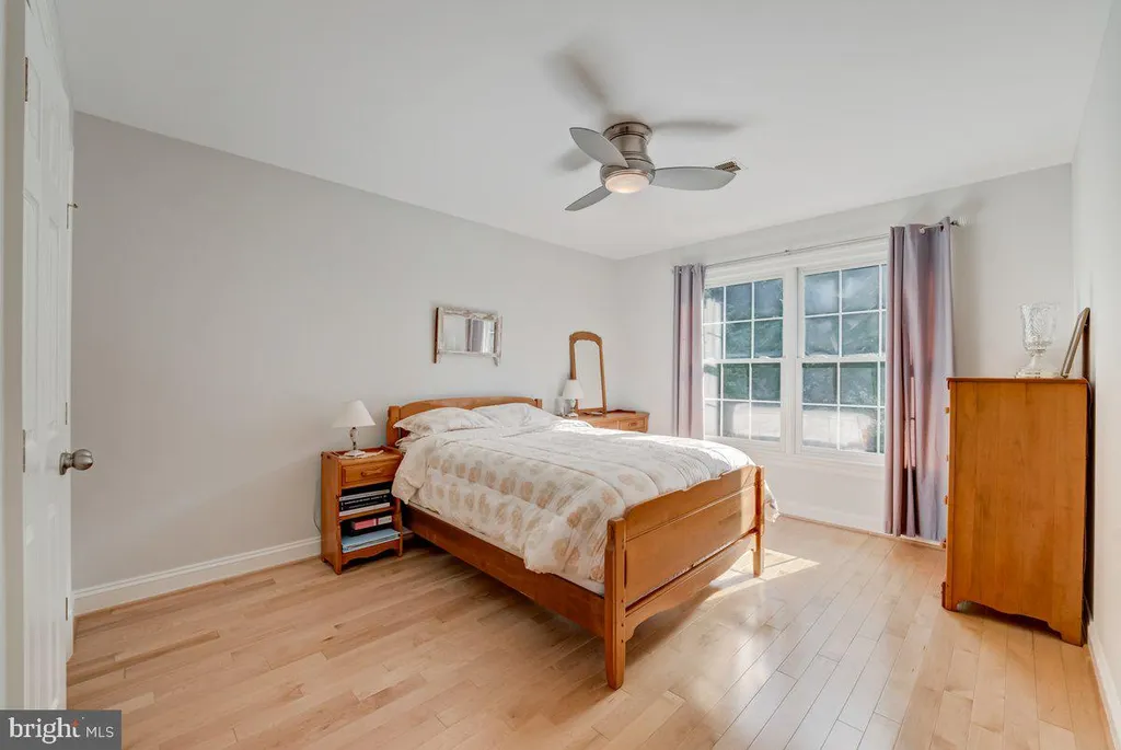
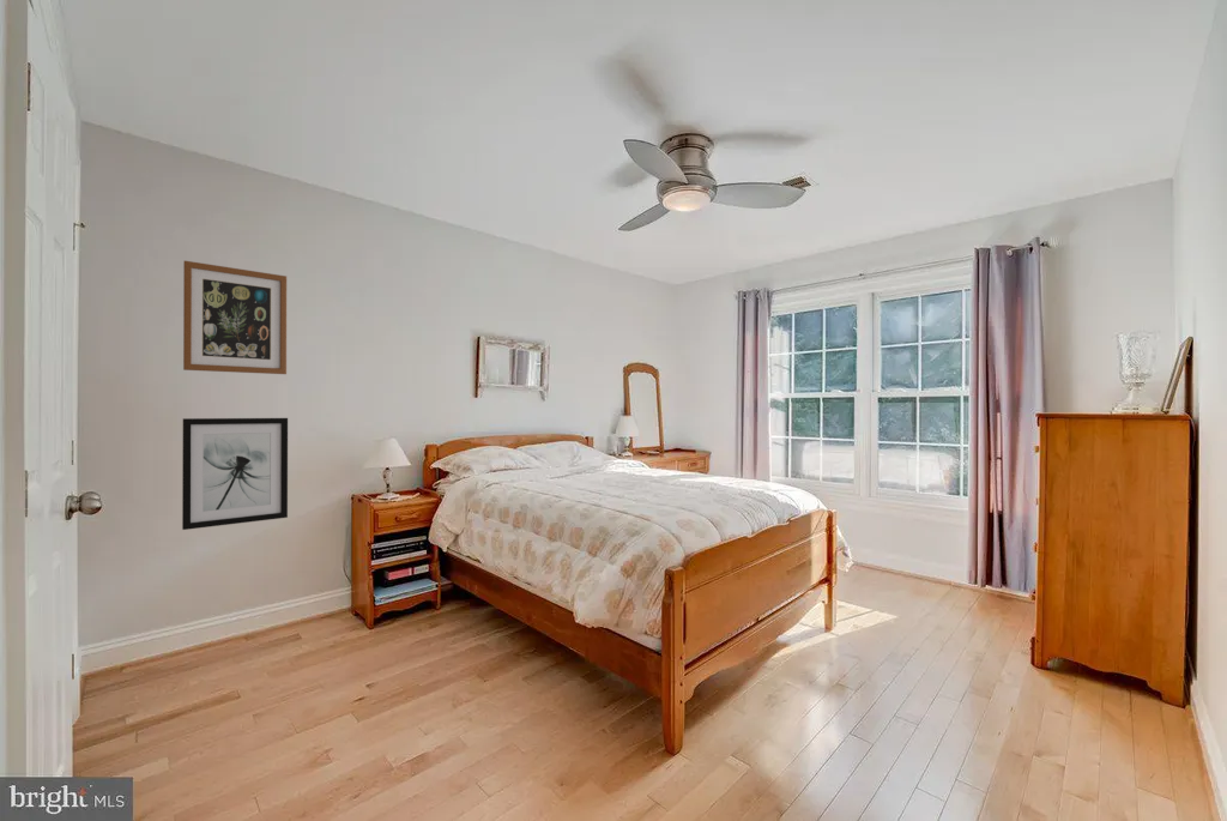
+ wall art [182,260,288,375]
+ wall art [181,417,289,531]
